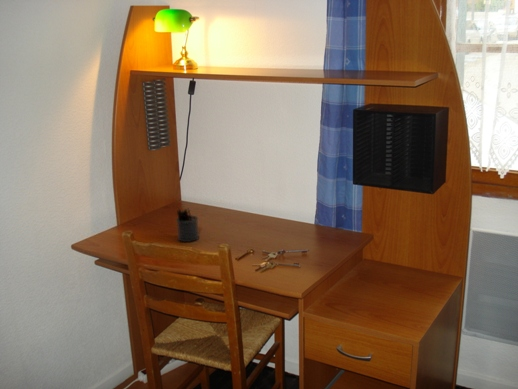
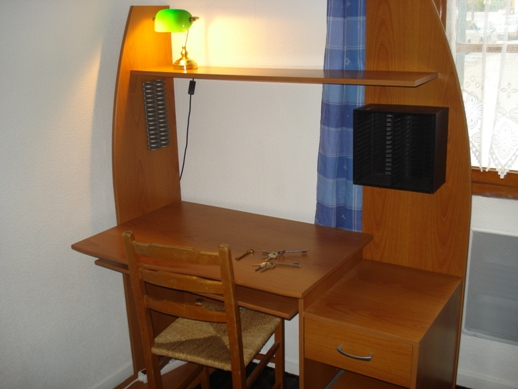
- pen holder [175,208,200,243]
